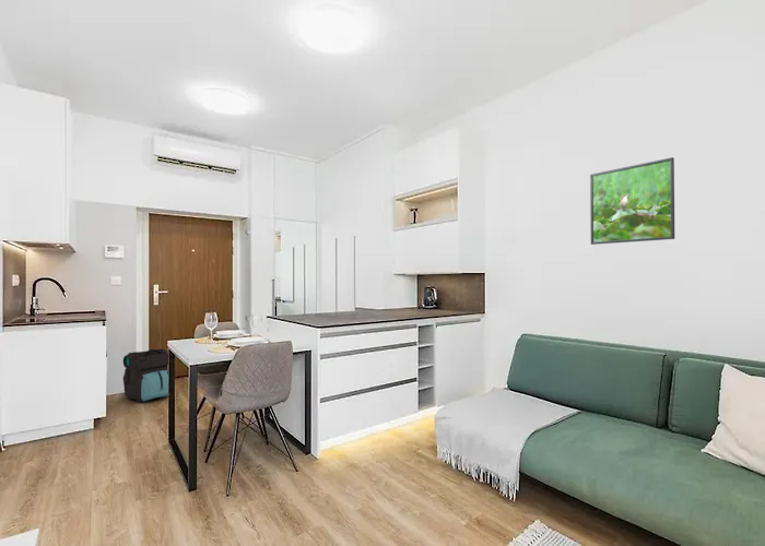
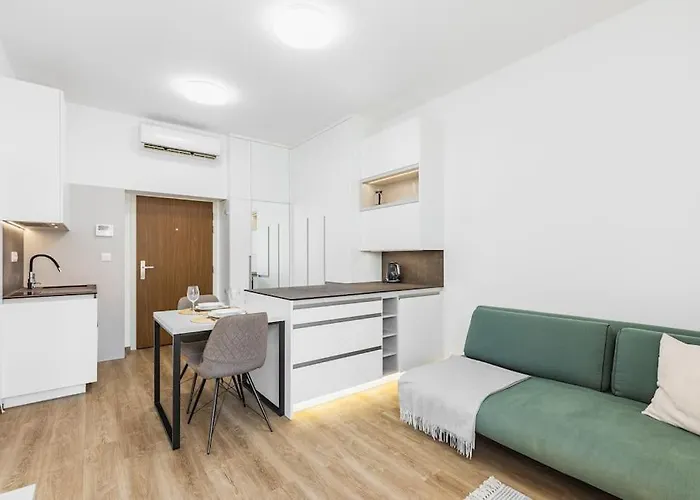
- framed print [589,156,675,246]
- backpack [122,348,169,403]
